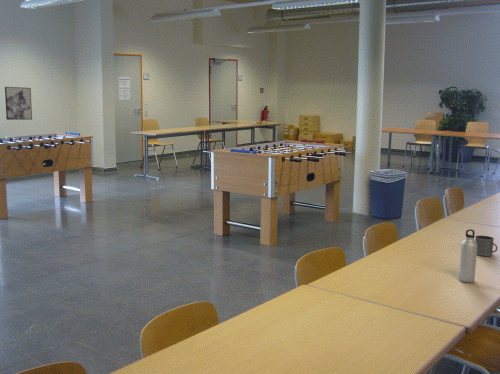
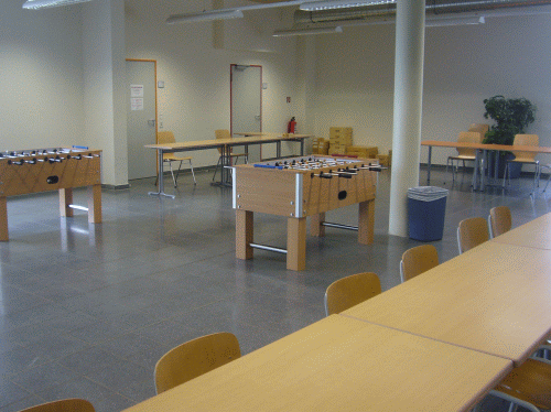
- wall art [4,86,33,121]
- mug [474,235,499,257]
- water bottle [458,228,477,284]
